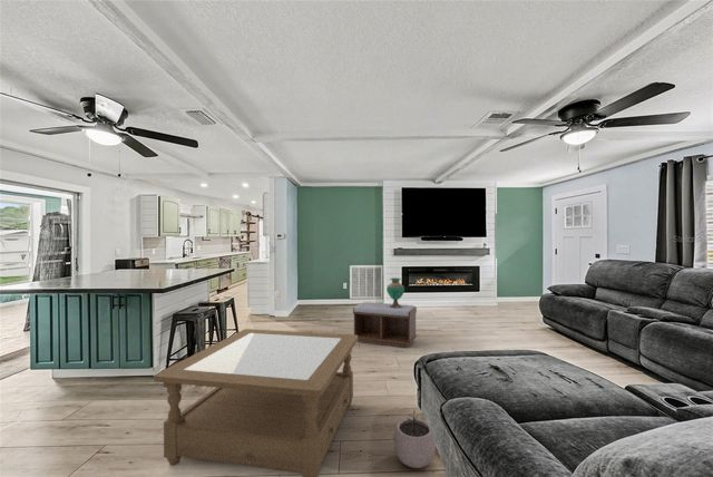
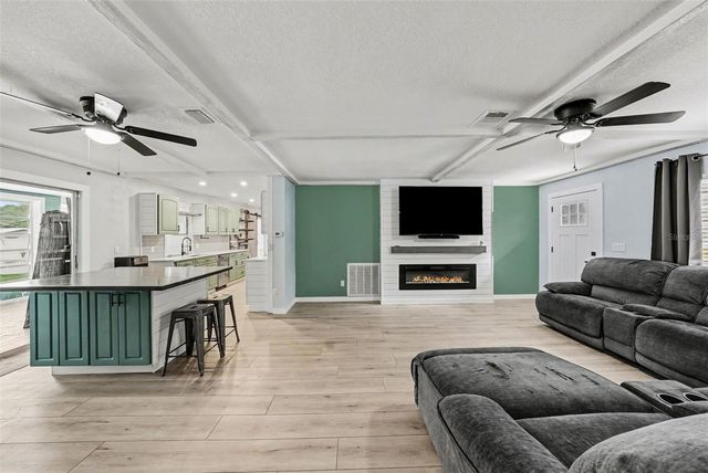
- decorative urn [385,276,406,308]
- coffee table [153,328,358,477]
- bench [352,301,418,349]
- plant pot [393,410,437,469]
